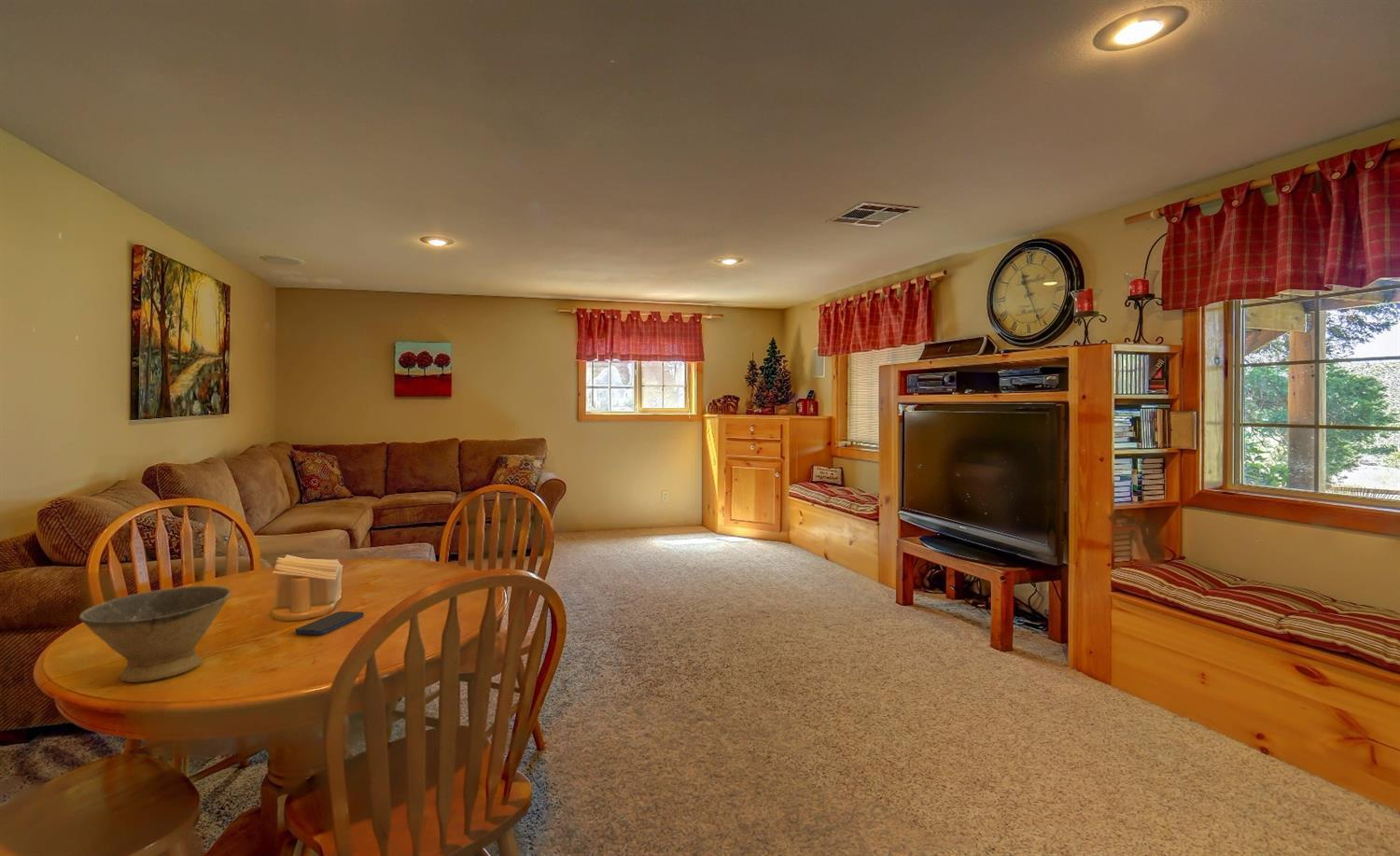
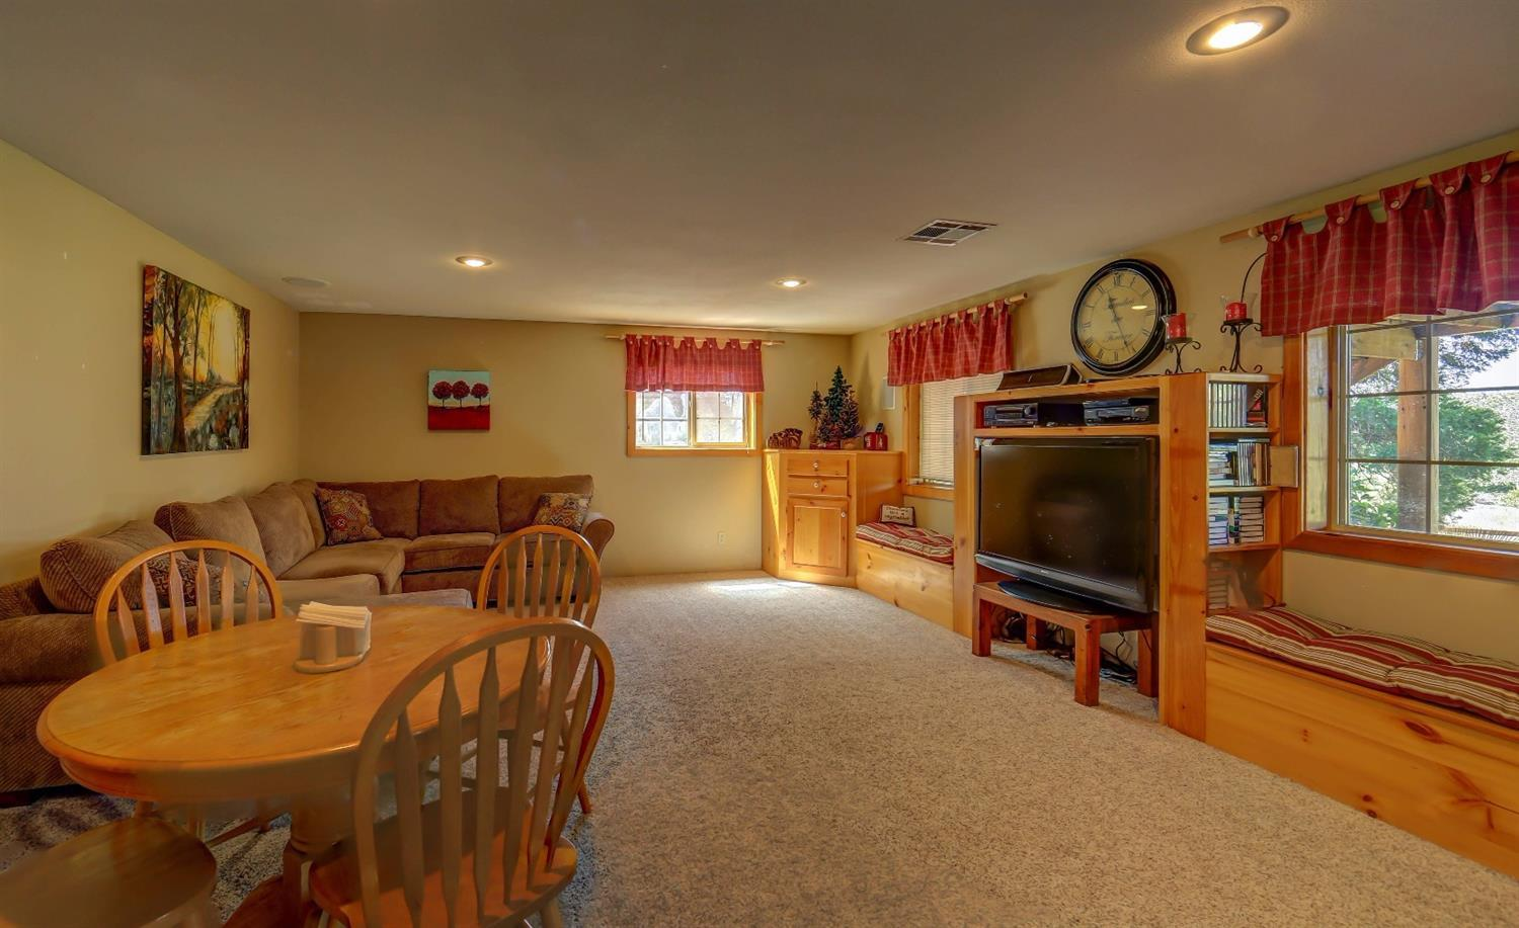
- bowl [78,585,231,683]
- smartphone [294,610,365,636]
